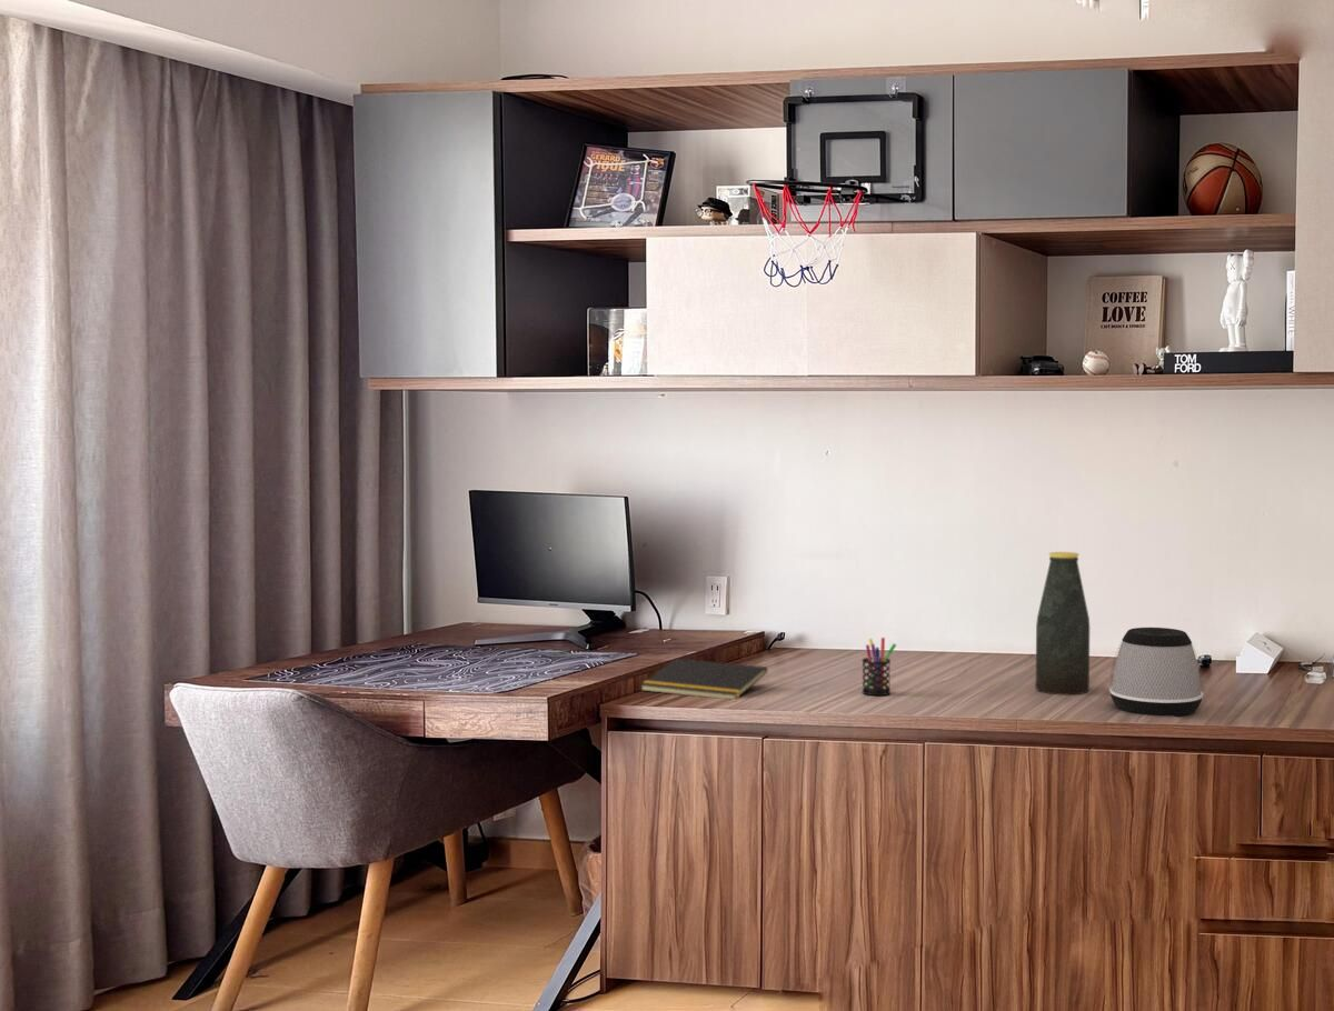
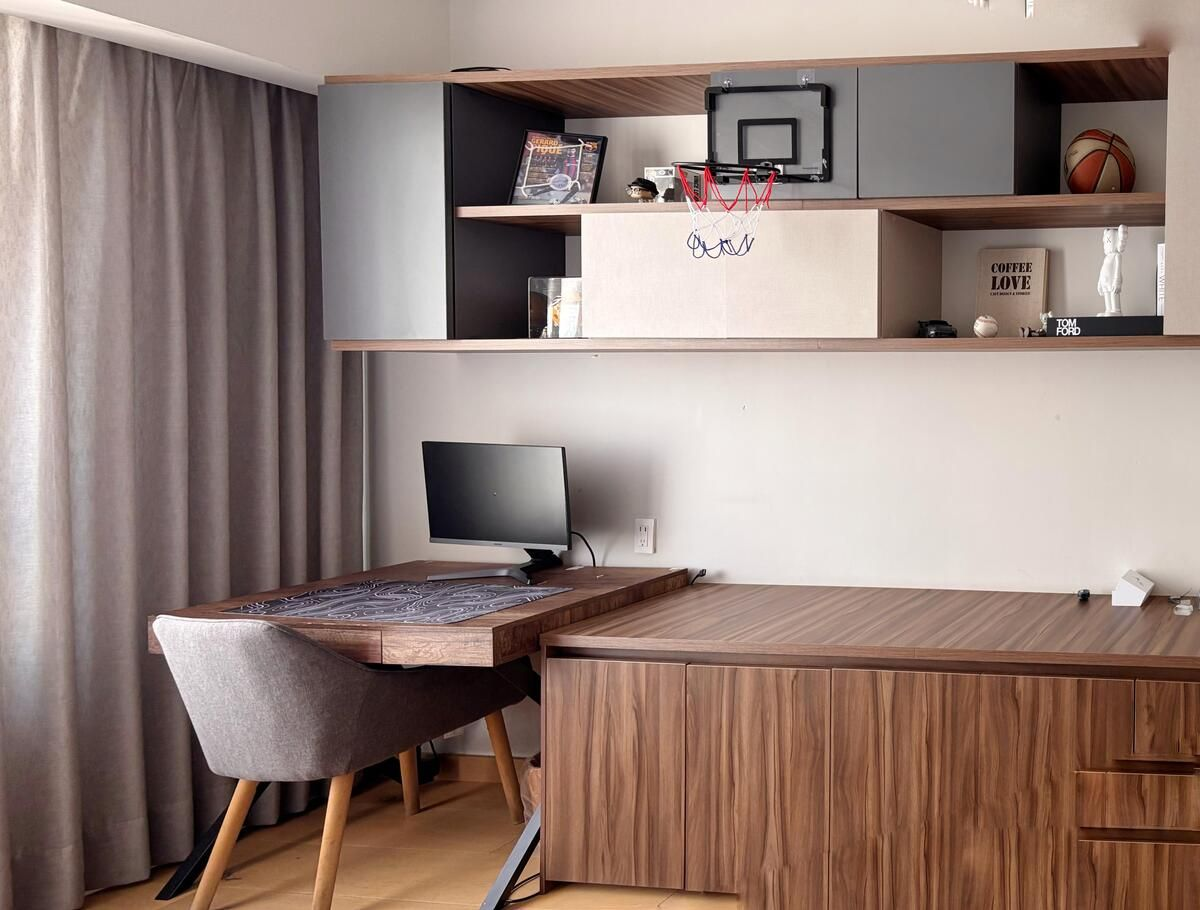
- speaker [1108,627,1204,717]
- bottle [1035,551,1091,695]
- pen holder [860,637,897,697]
- notepad [639,658,768,700]
